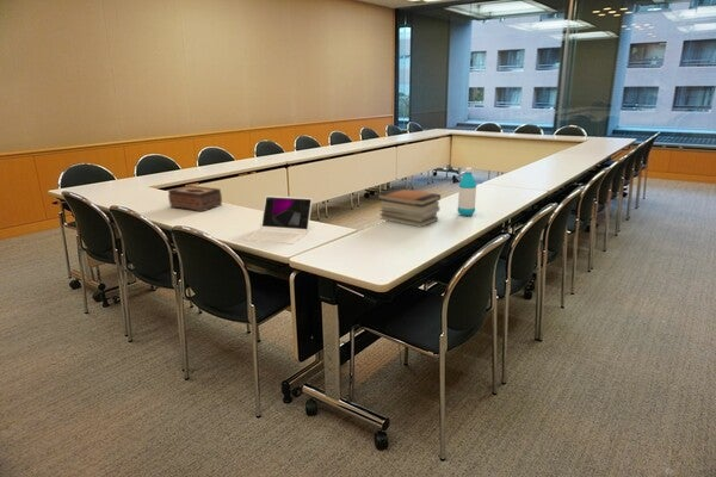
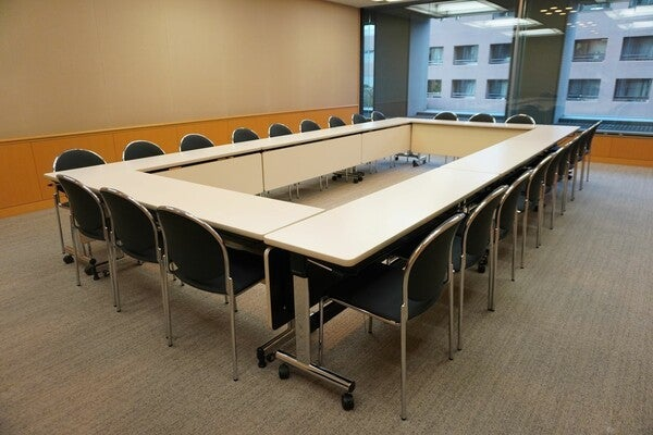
- laptop [242,194,314,246]
- water bottle [456,167,477,217]
- book stack [376,187,442,229]
- tissue box [167,185,223,212]
